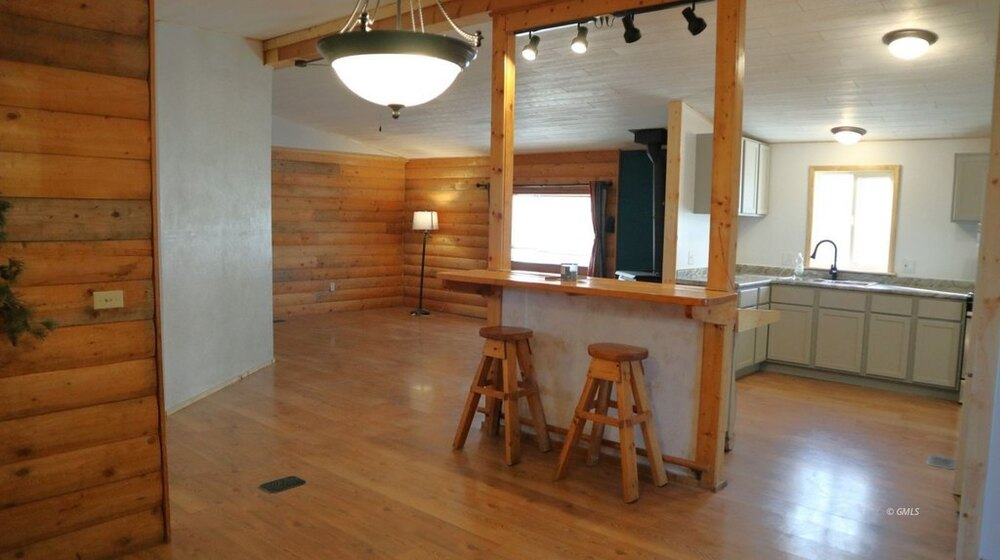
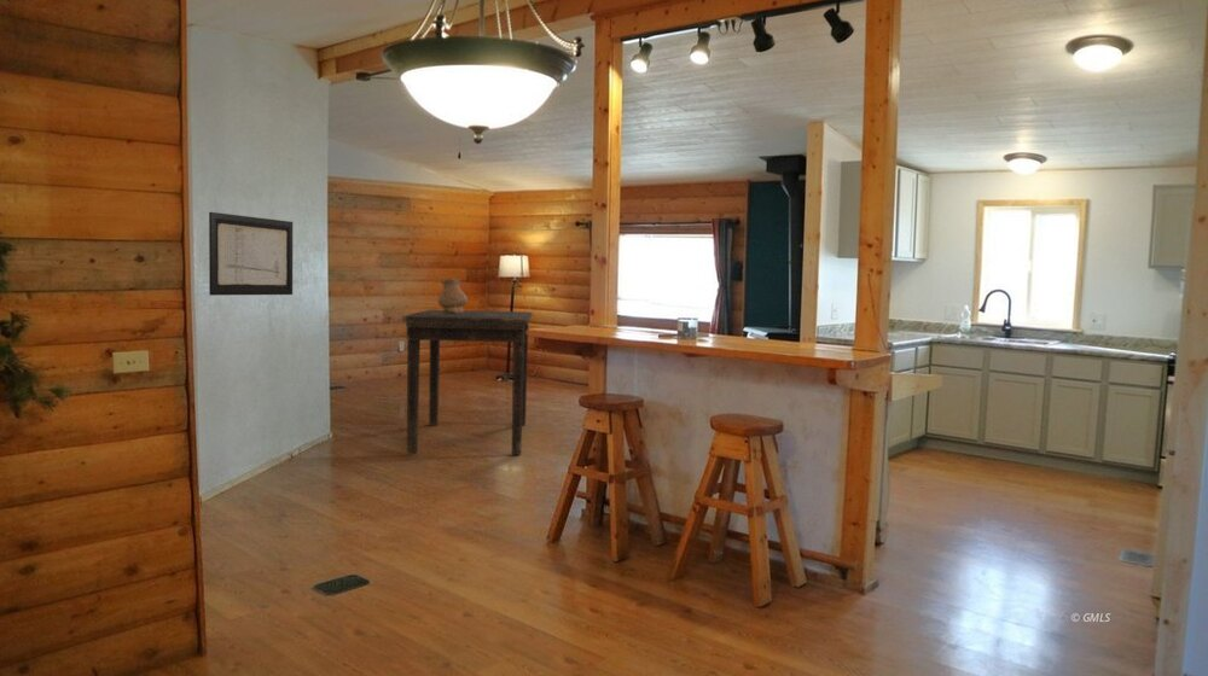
+ wall art [208,211,294,297]
+ vase [437,278,469,313]
+ dining table [401,309,534,456]
